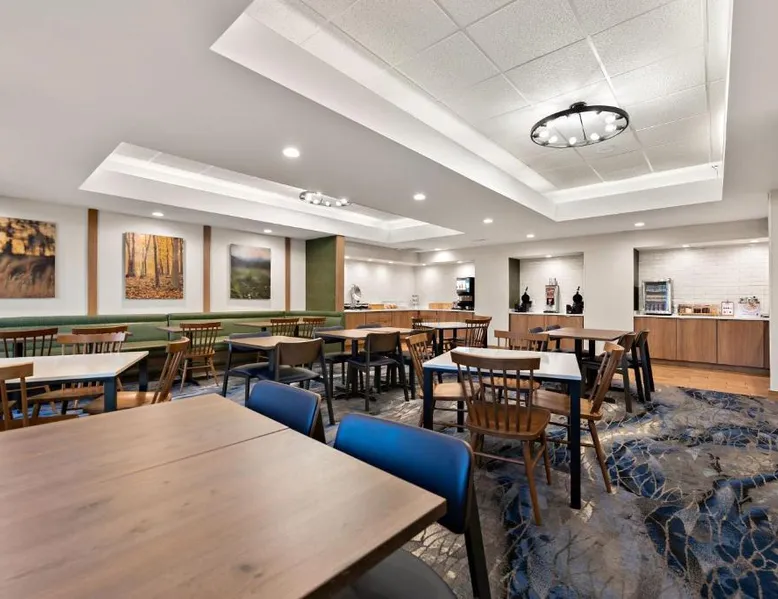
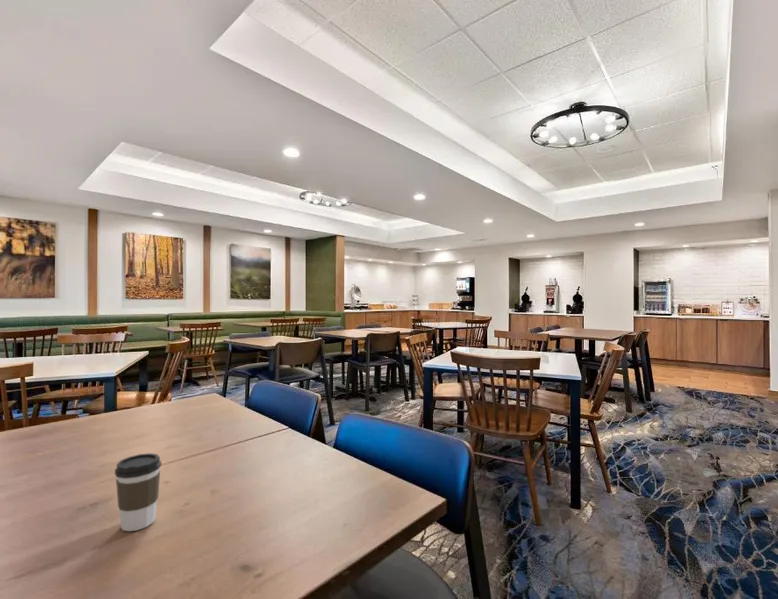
+ coffee cup [114,452,162,532]
